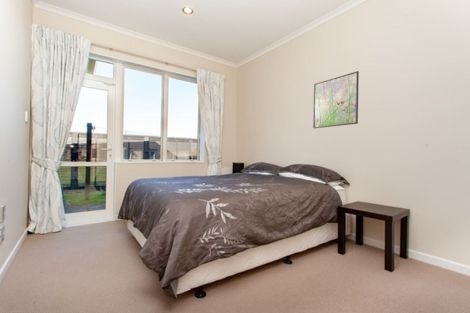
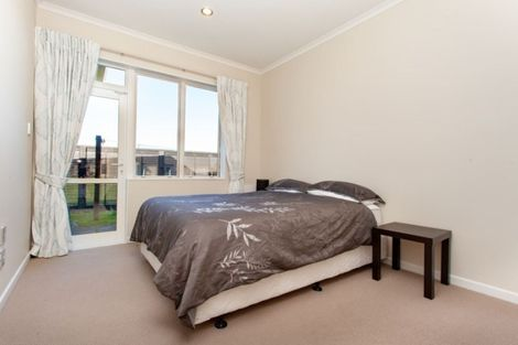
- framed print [312,70,360,129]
